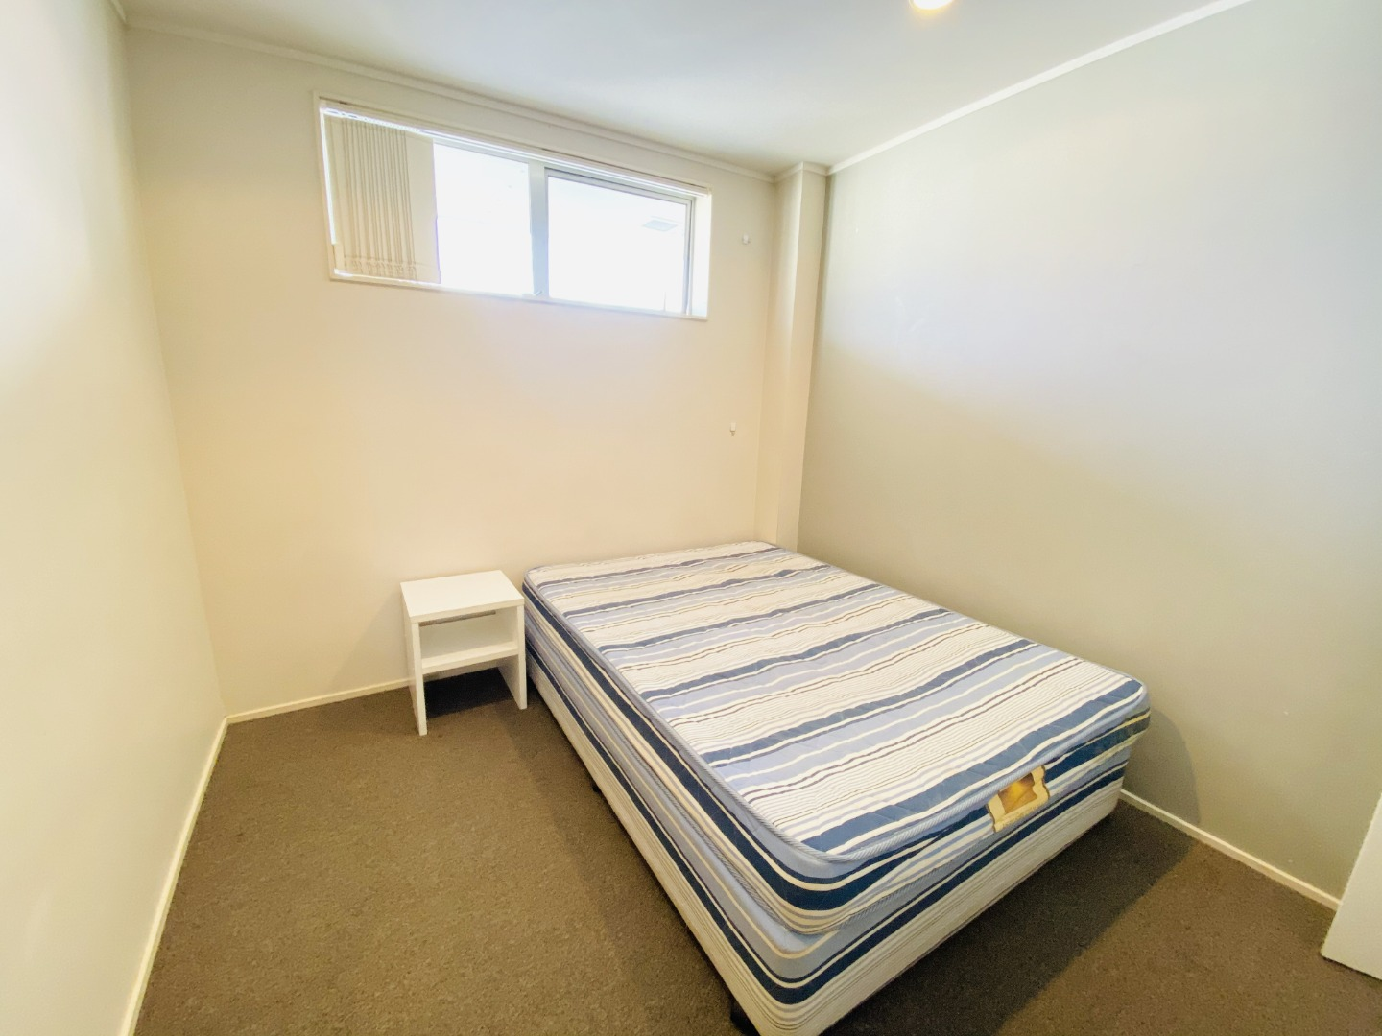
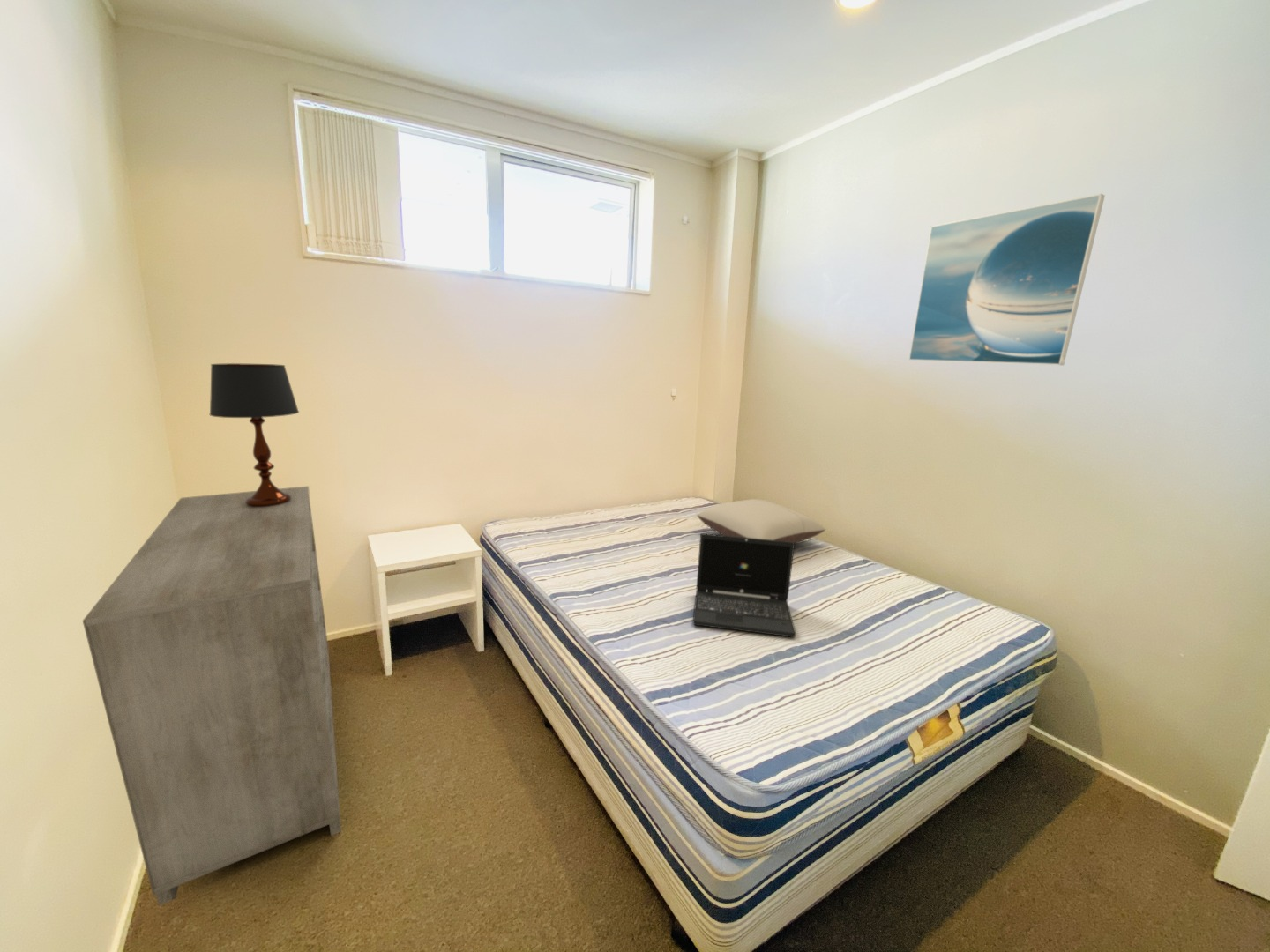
+ laptop [692,532,796,638]
+ dresser [82,486,342,906]
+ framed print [908,193,1106,366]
+ table lamp [209,362,300,507]
+ pillow [696,498,826,544]
